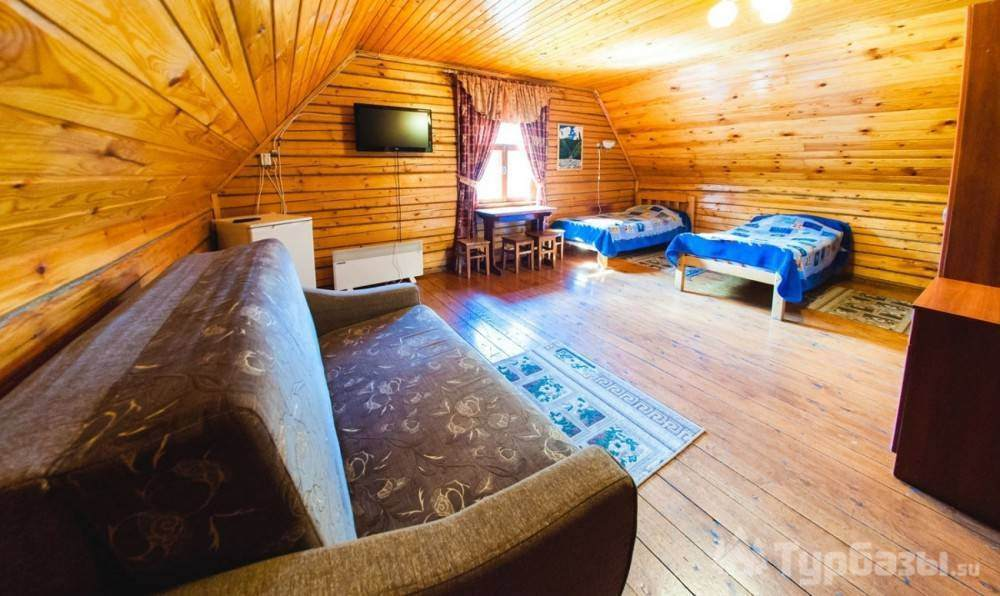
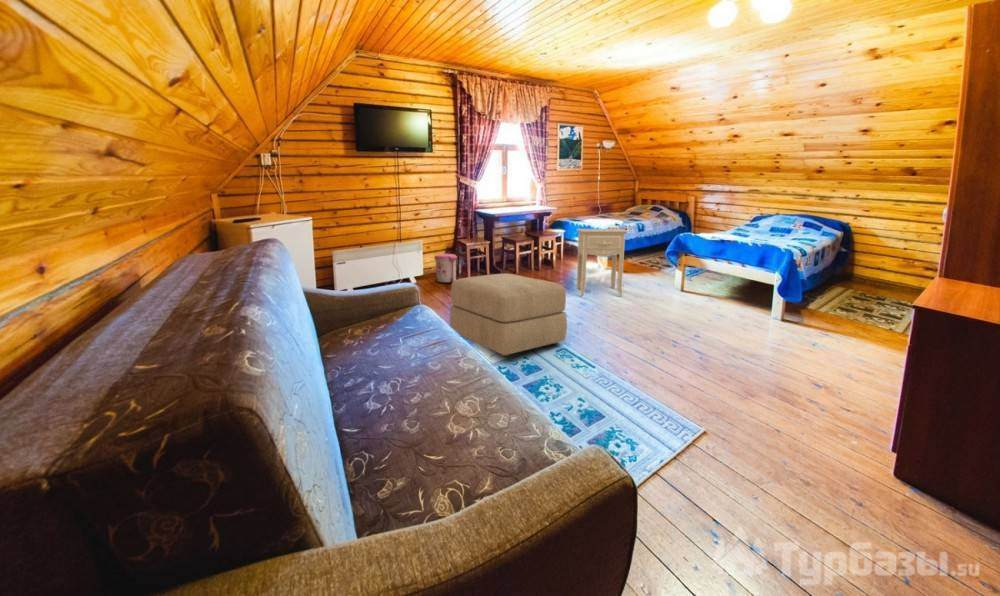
+ ottoman [449,273,568,357]
+ nightstand [576,228,629,297]
+ trash can [433,253,458,284]
